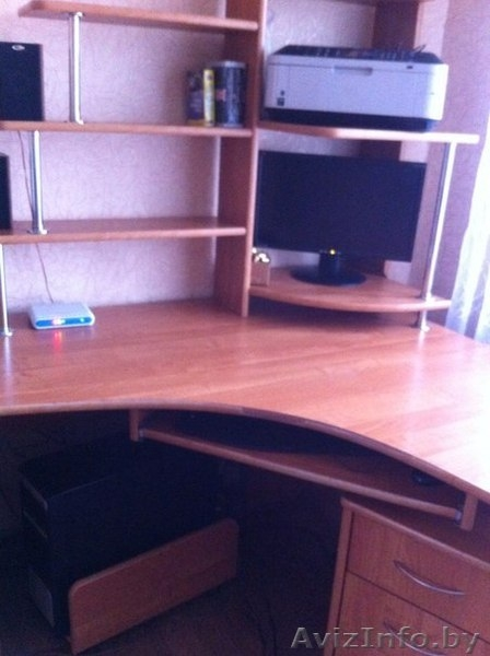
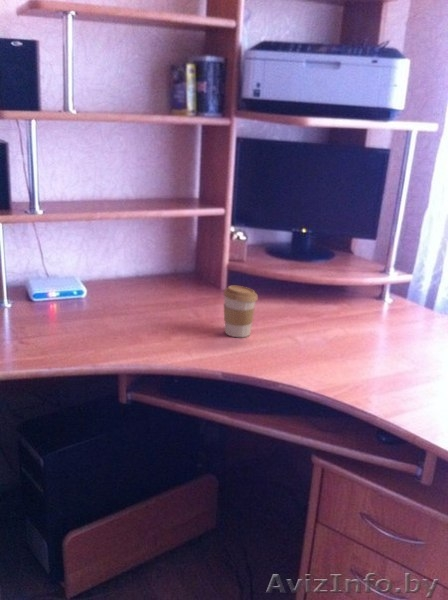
+ coffee cup [222,285,258,338]
